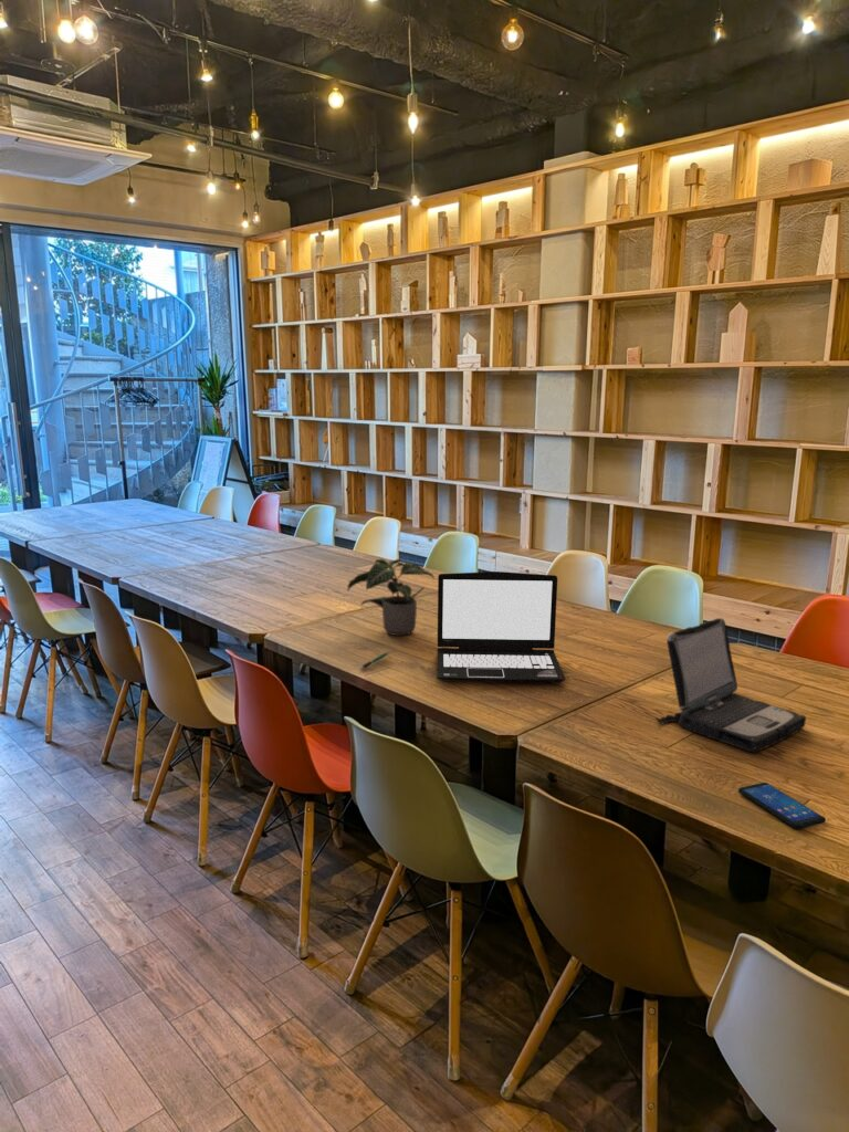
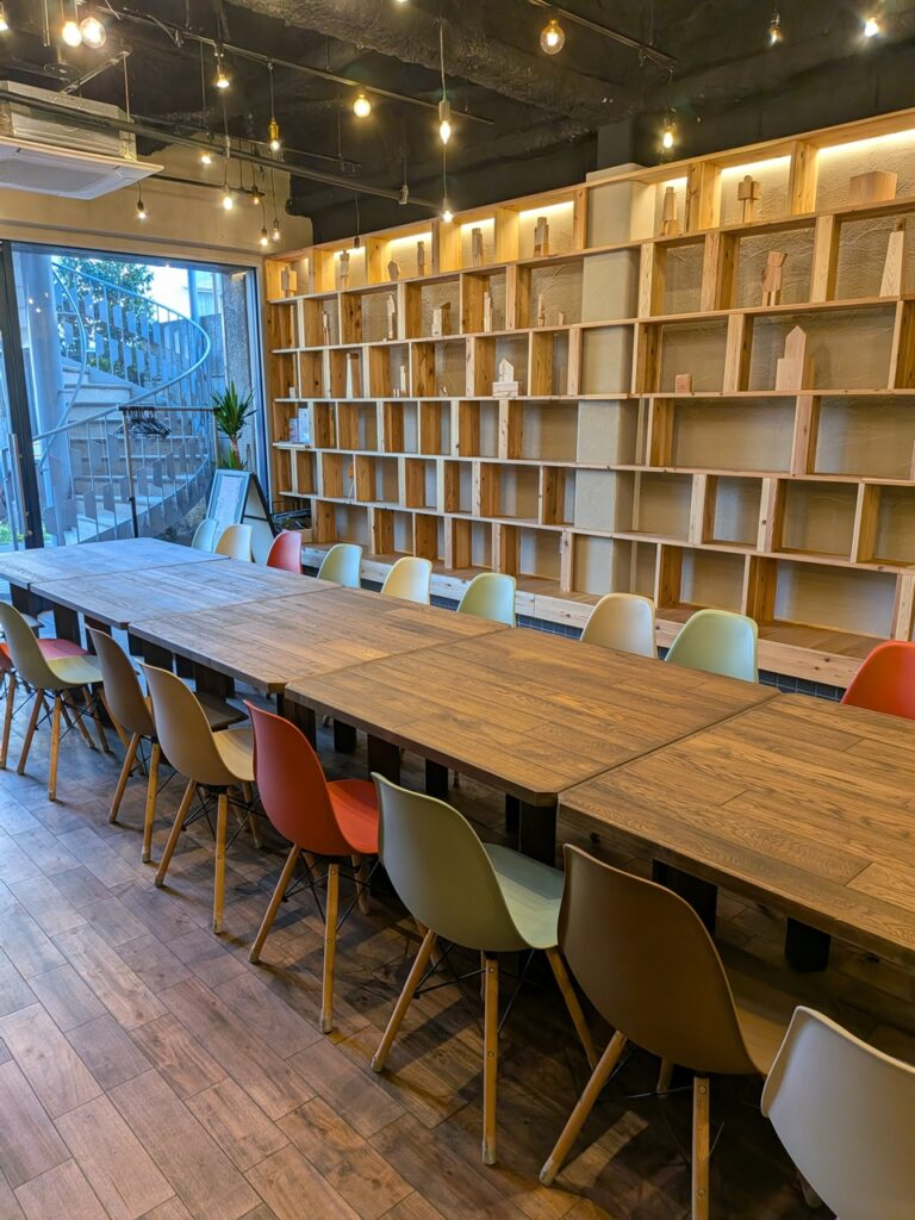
- potted plant [347,557,436,637]
- laptop [654,617,807,754]
- pen [358,651,390,671]
- laptop [436,570,566,683]
- smartphone [737,782,827,830]
